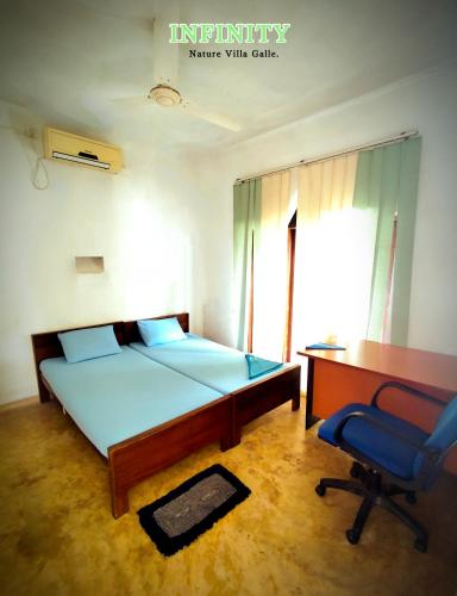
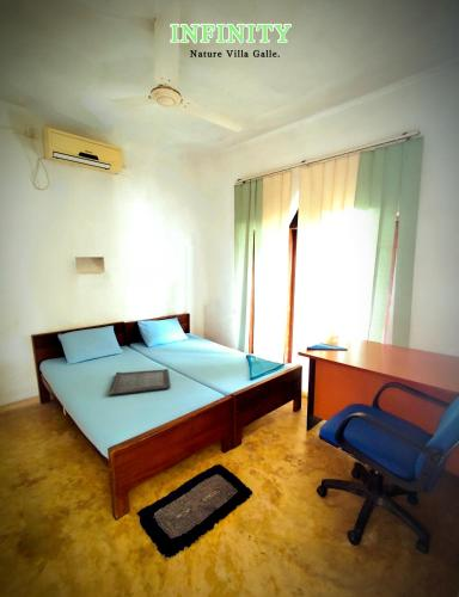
+ serving tray [108,368,172,396]
